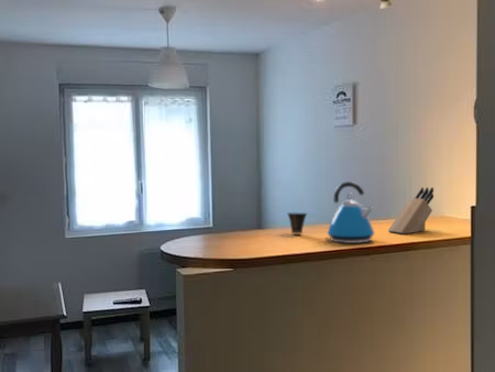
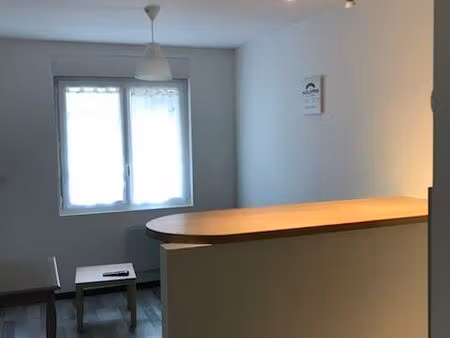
- kettle [326,180,375,244]
- knife block [387,186,435,234]
- cup [287,212,308,234]
